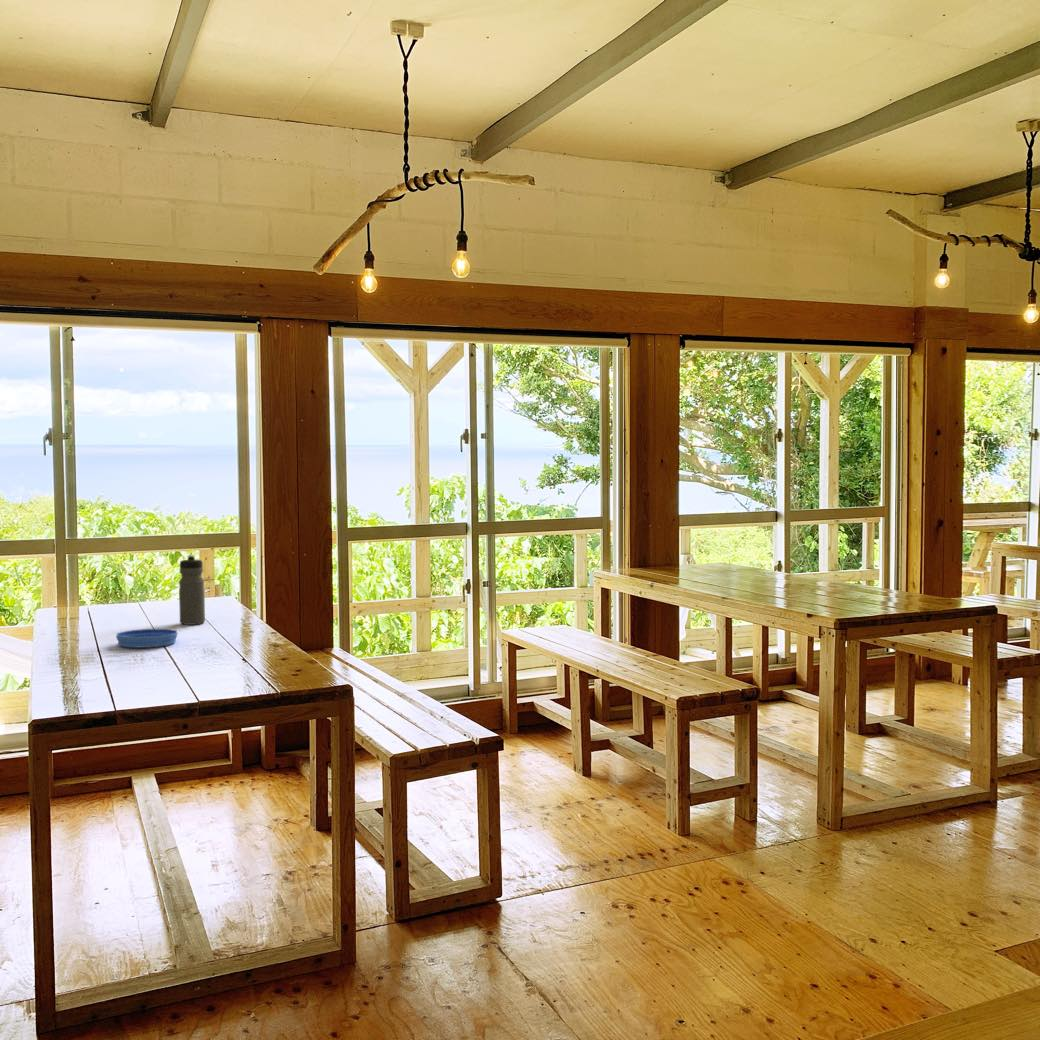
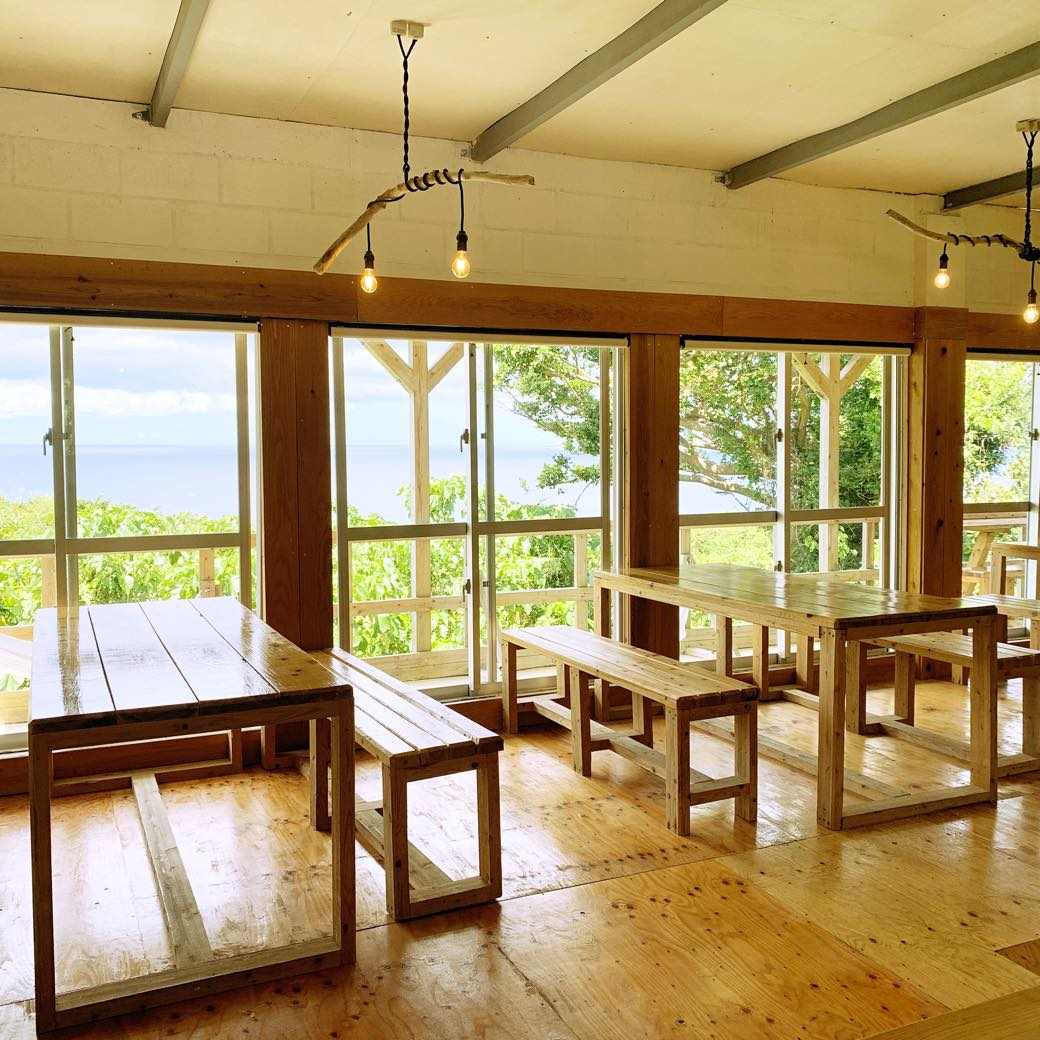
- bowl [115,628,179,649]
- water bottle [178,554,206,626]
